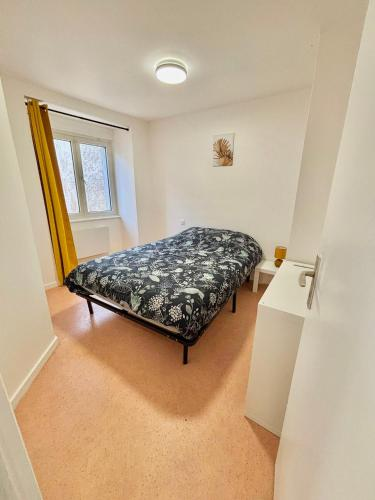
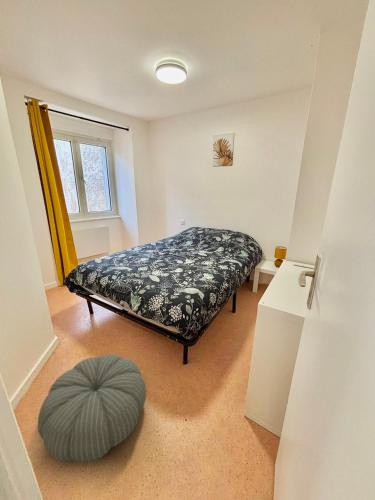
+ pouf [37,353,147,463]
